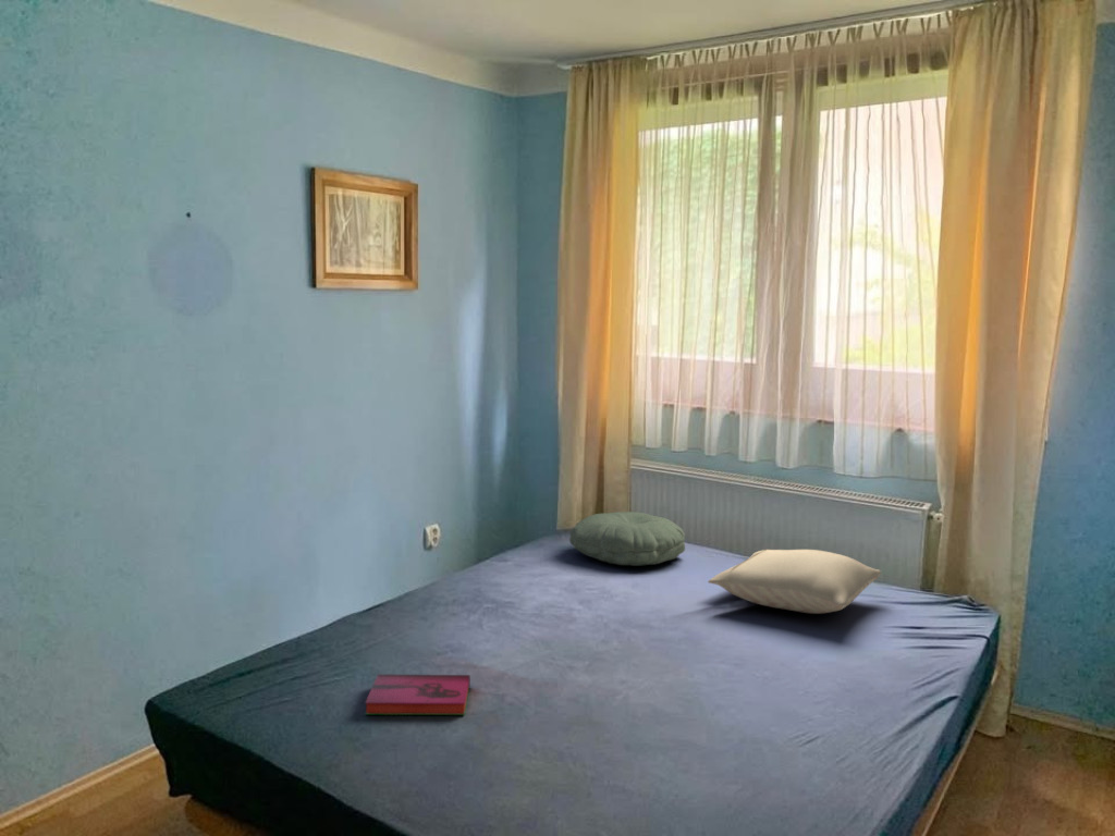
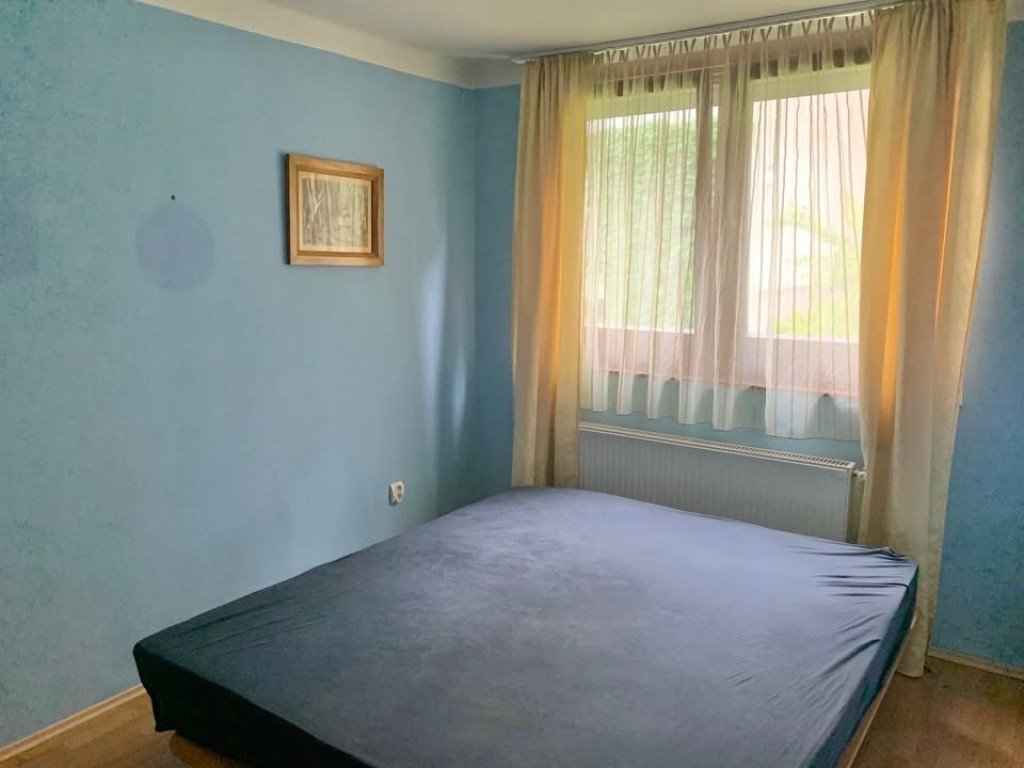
- hardback book [364,674,471,716]
- pillow [568,511,686,567]
- pillow [707,548,882,615]
